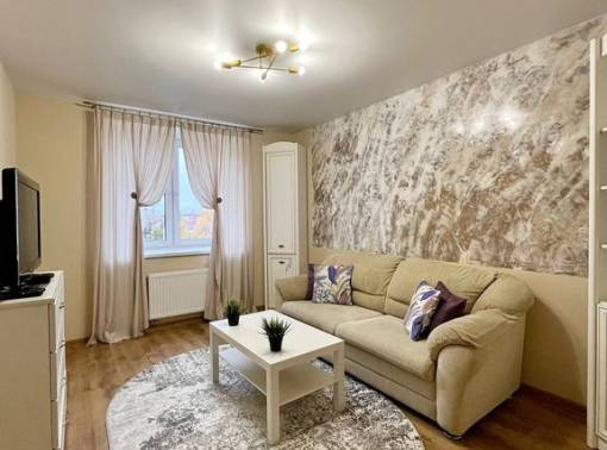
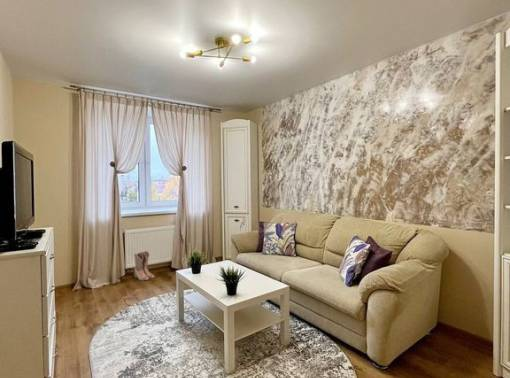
+ boots [133,250,156,282]
